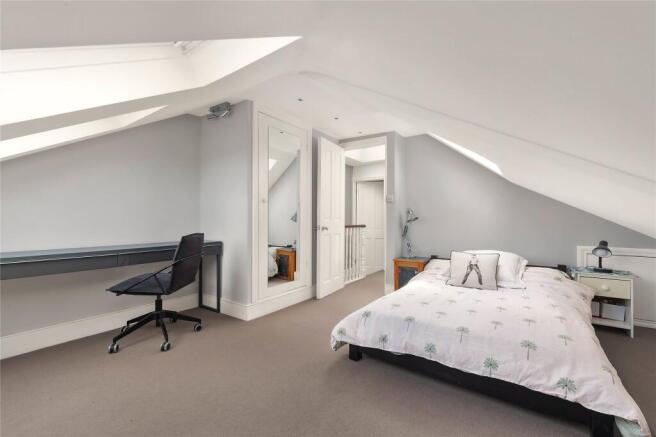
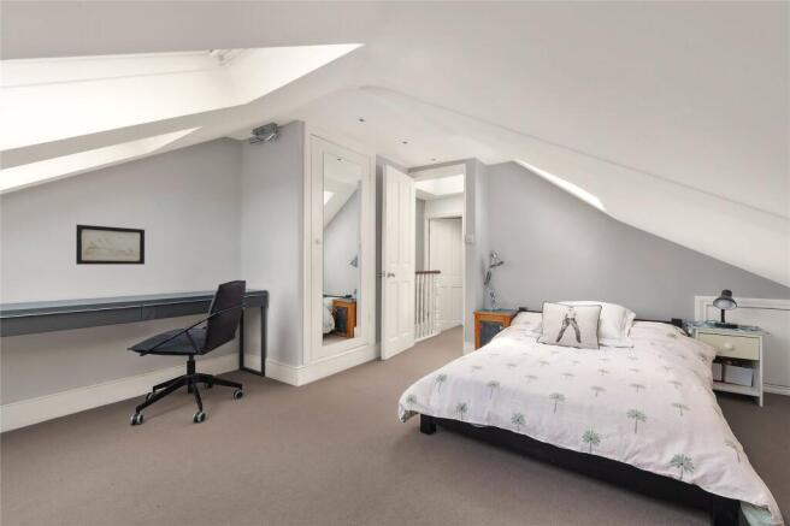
+ wall art [75,224,146,266]
